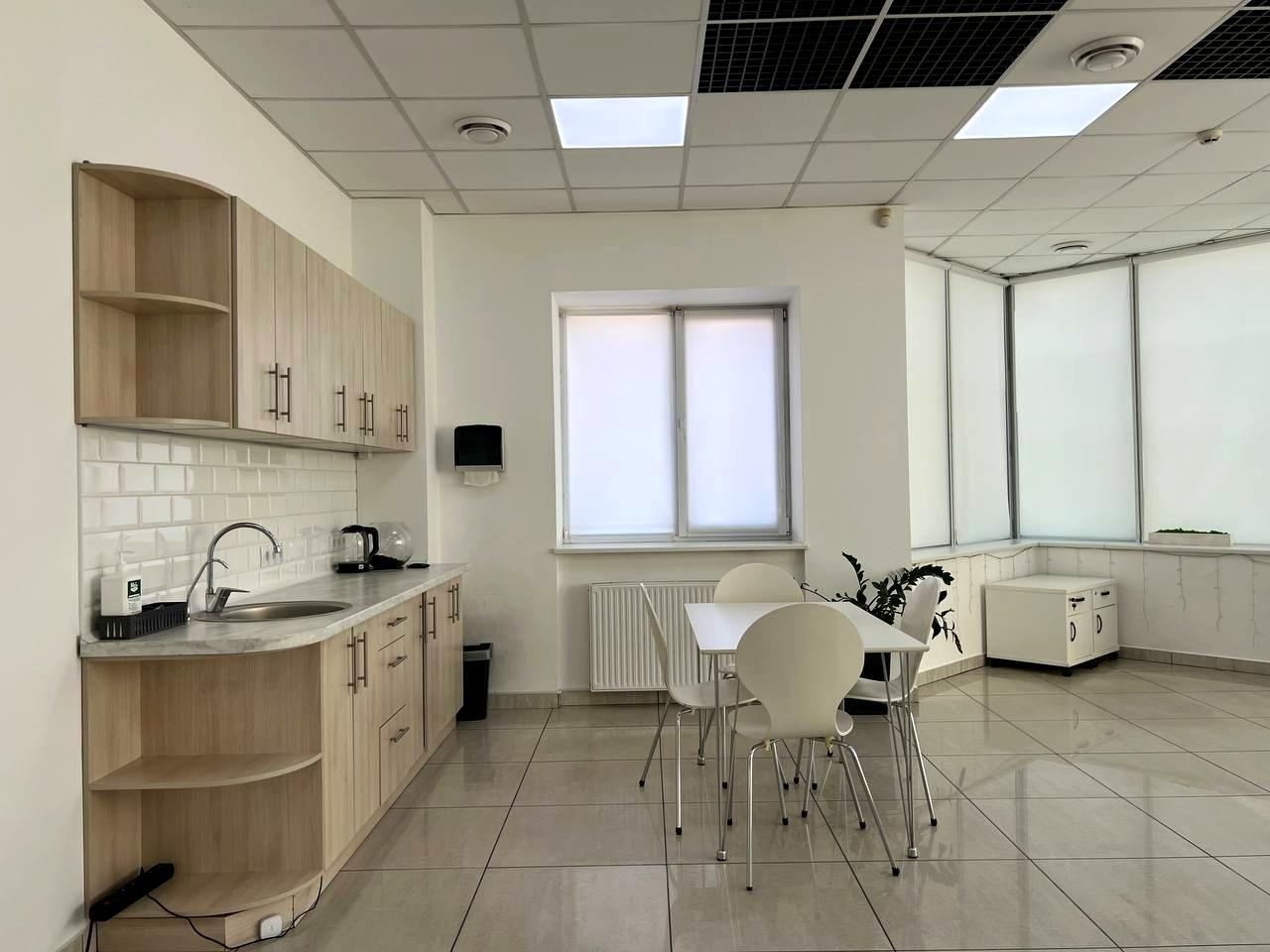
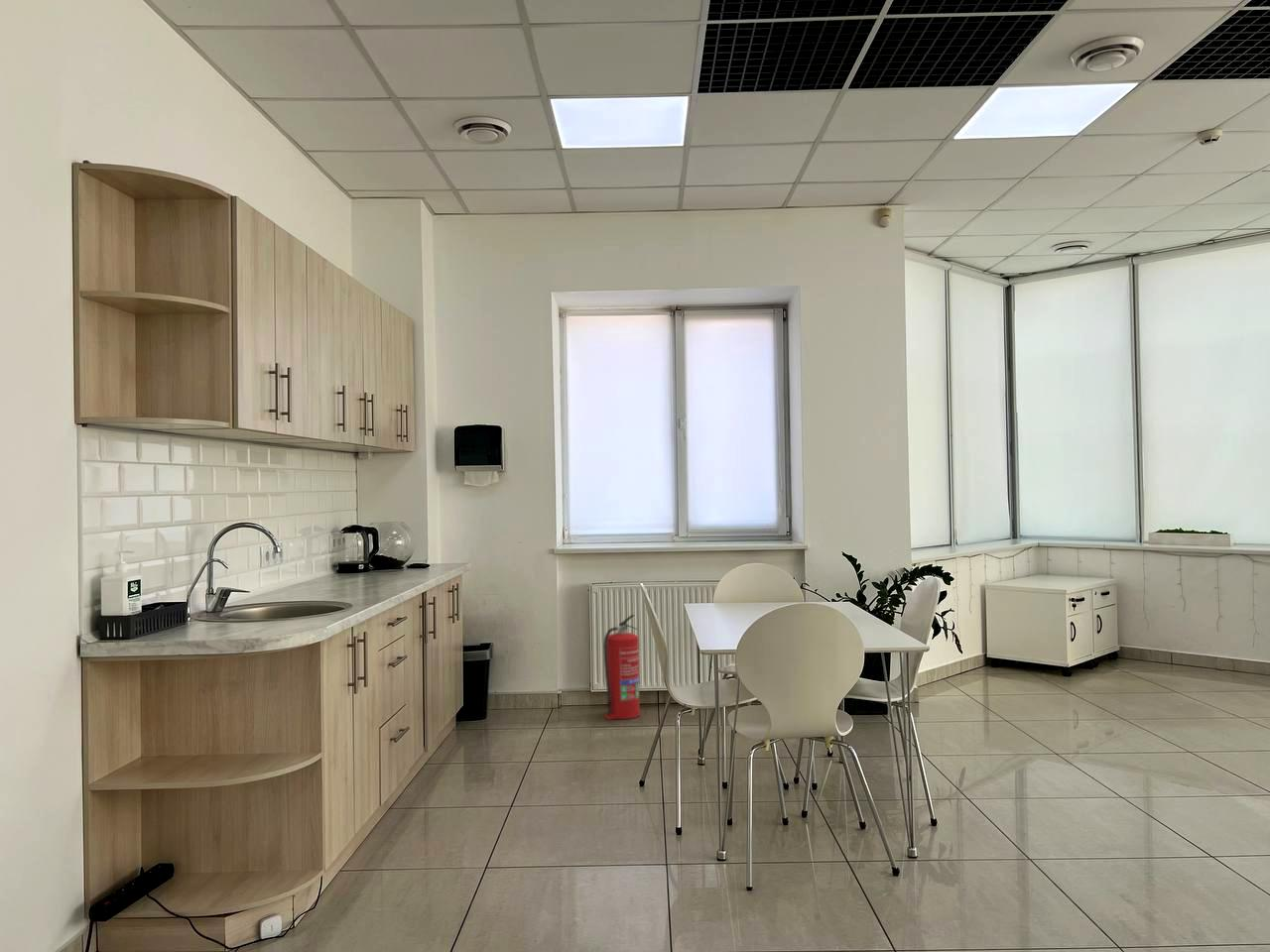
+ fire extinguisher [602,614,641,721]
